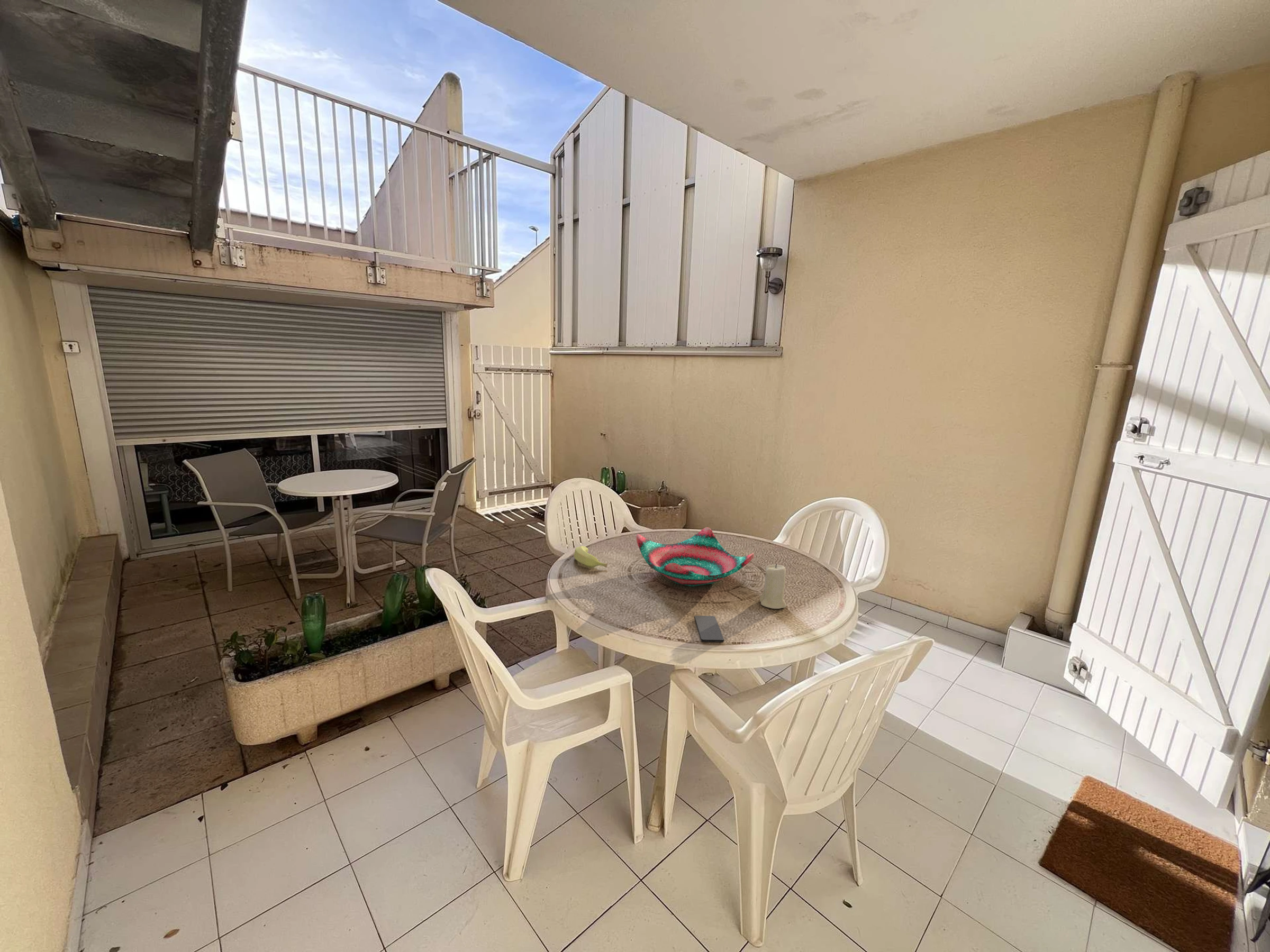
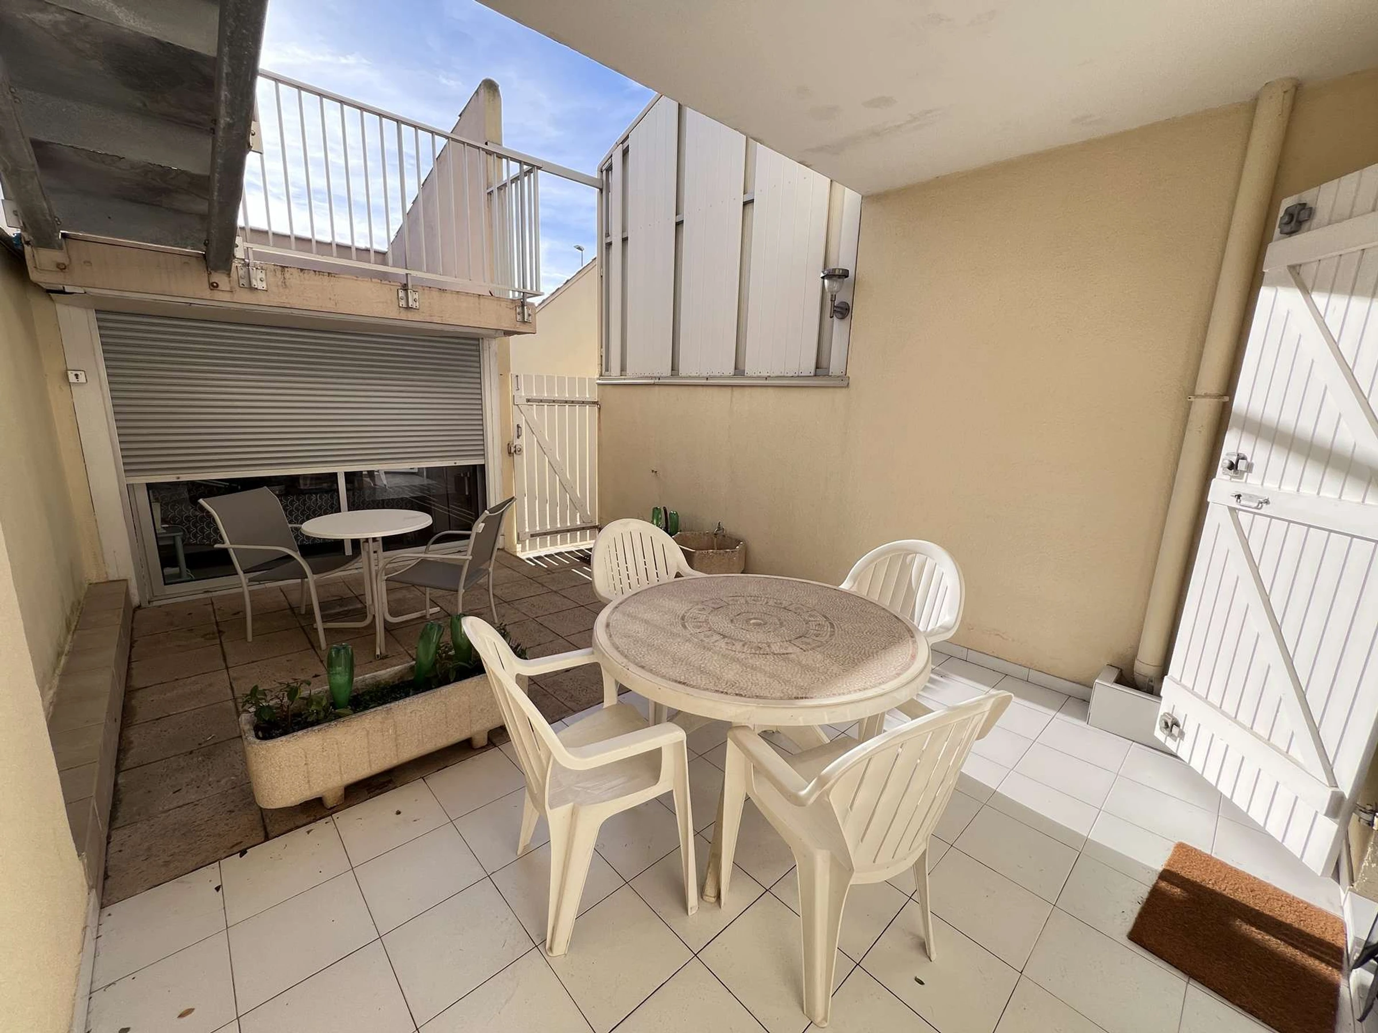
- smartphone [694,615,724,643]
- candle [759,563,787,609]
- decorative bowl [636,527,755,587]
- banana [574,545,608,568]
